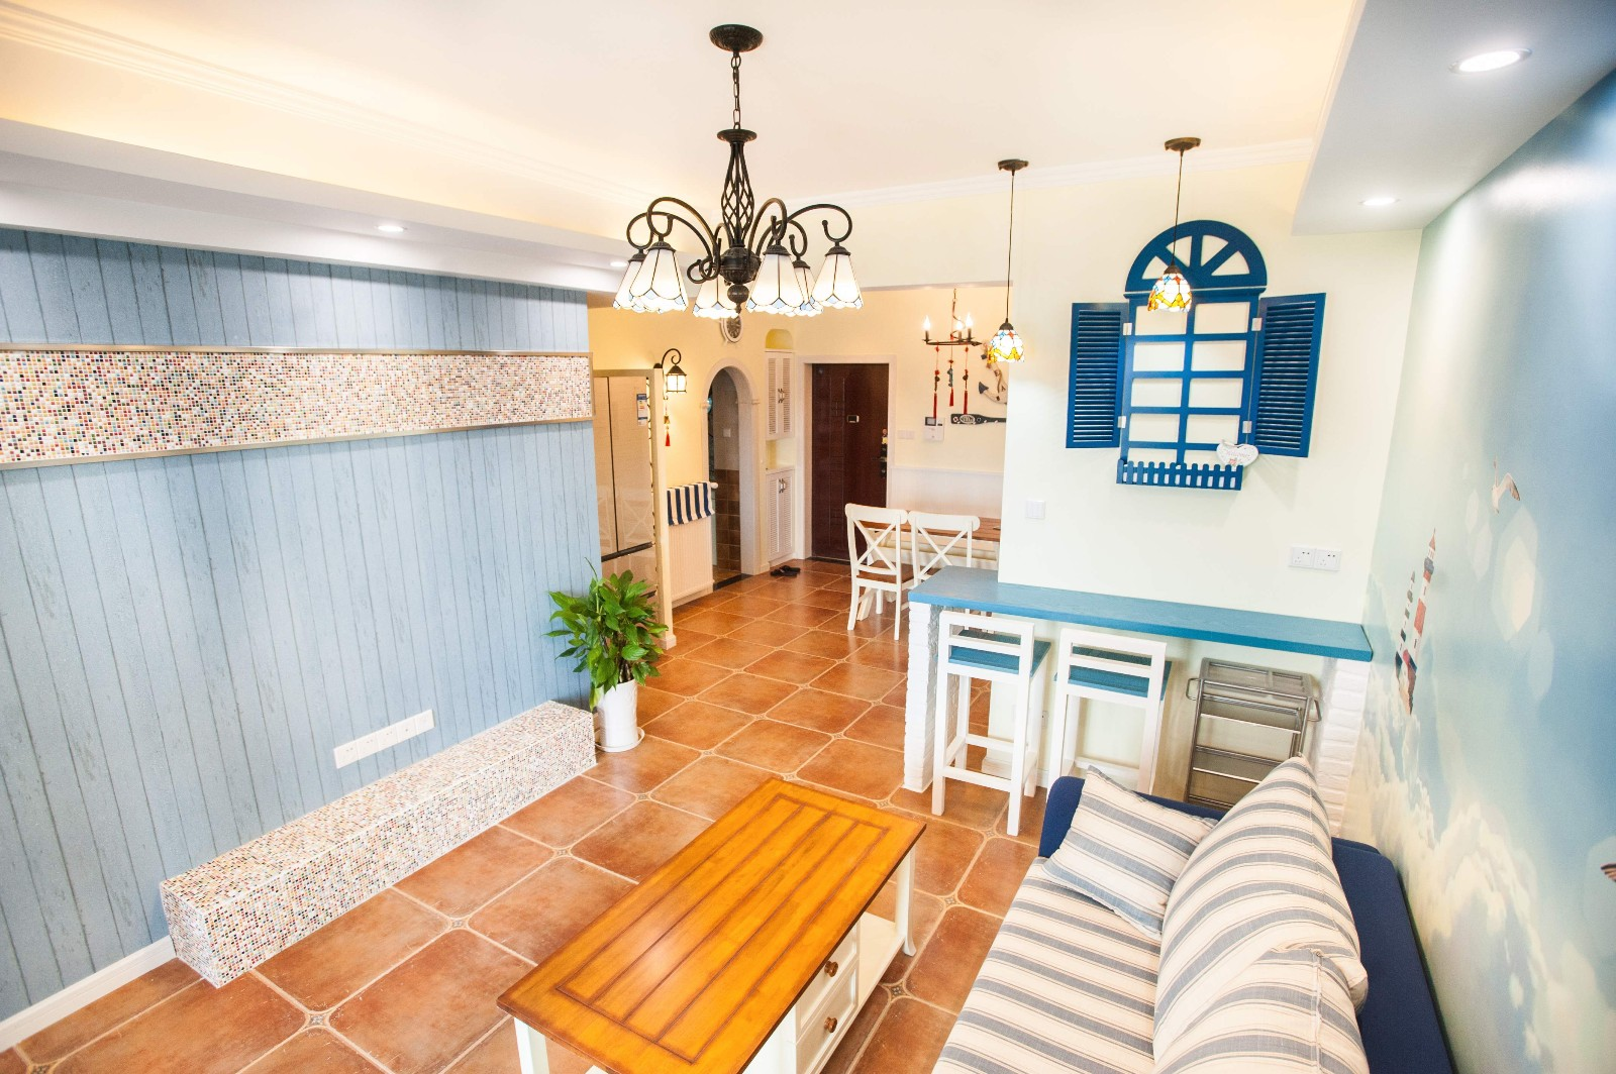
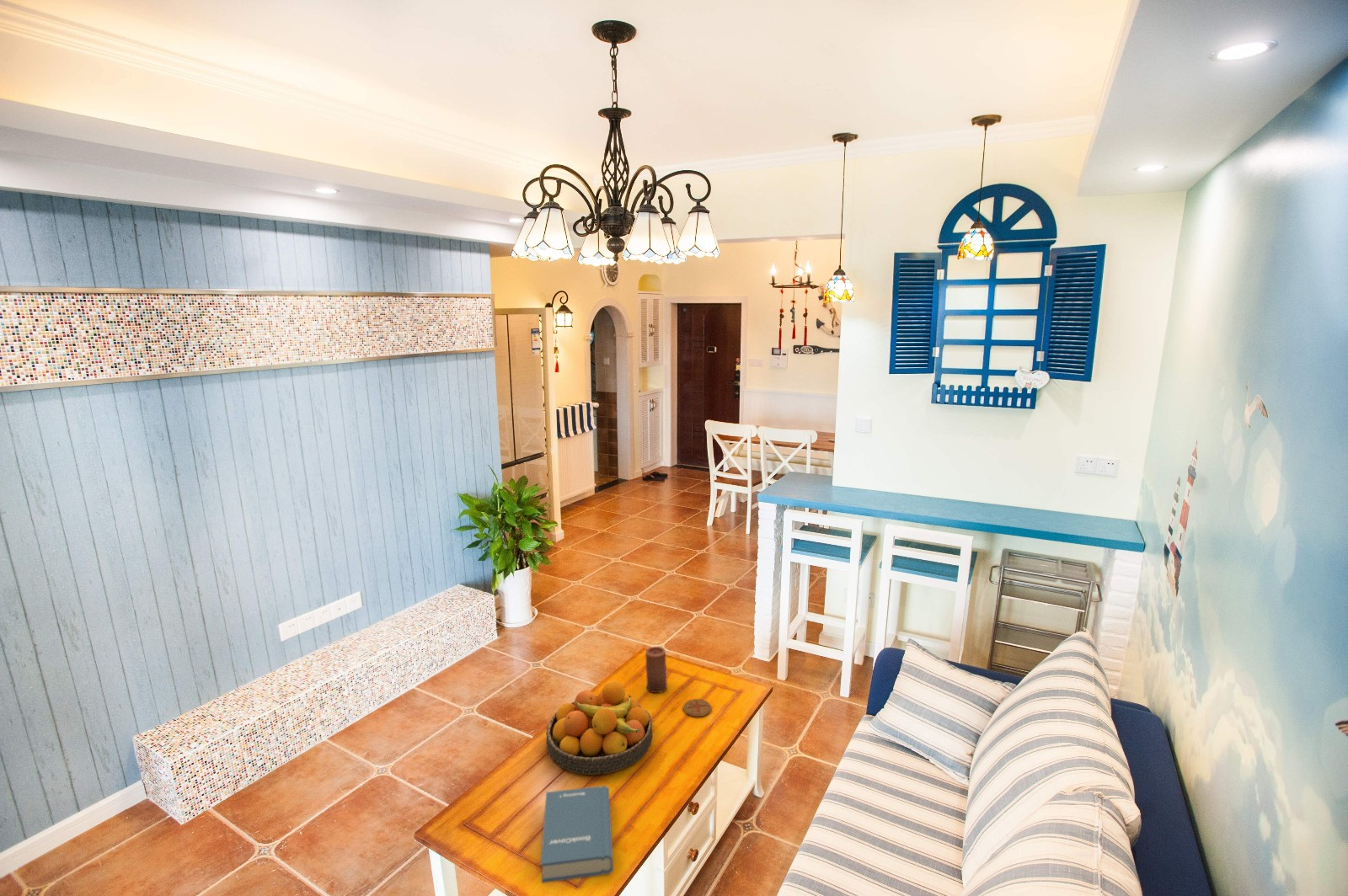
+ coaster [682,698,712,717]
+ hardback book [540,785,614,883]
+ fruit bowl [545,680,653,776]
+ candle [645,646,667,694]
